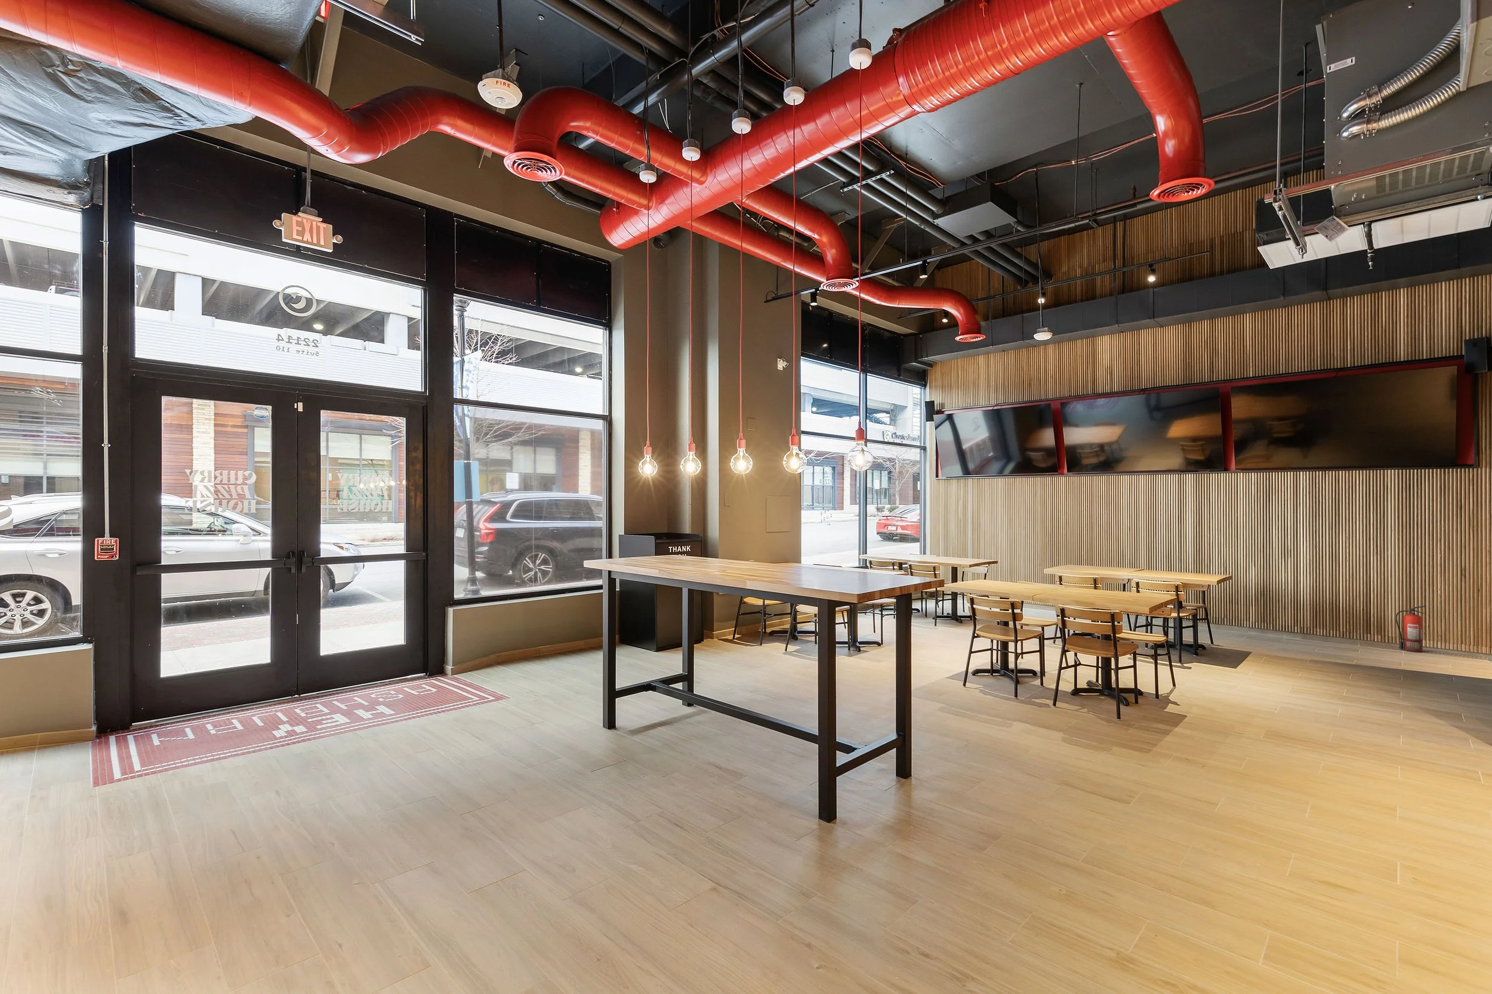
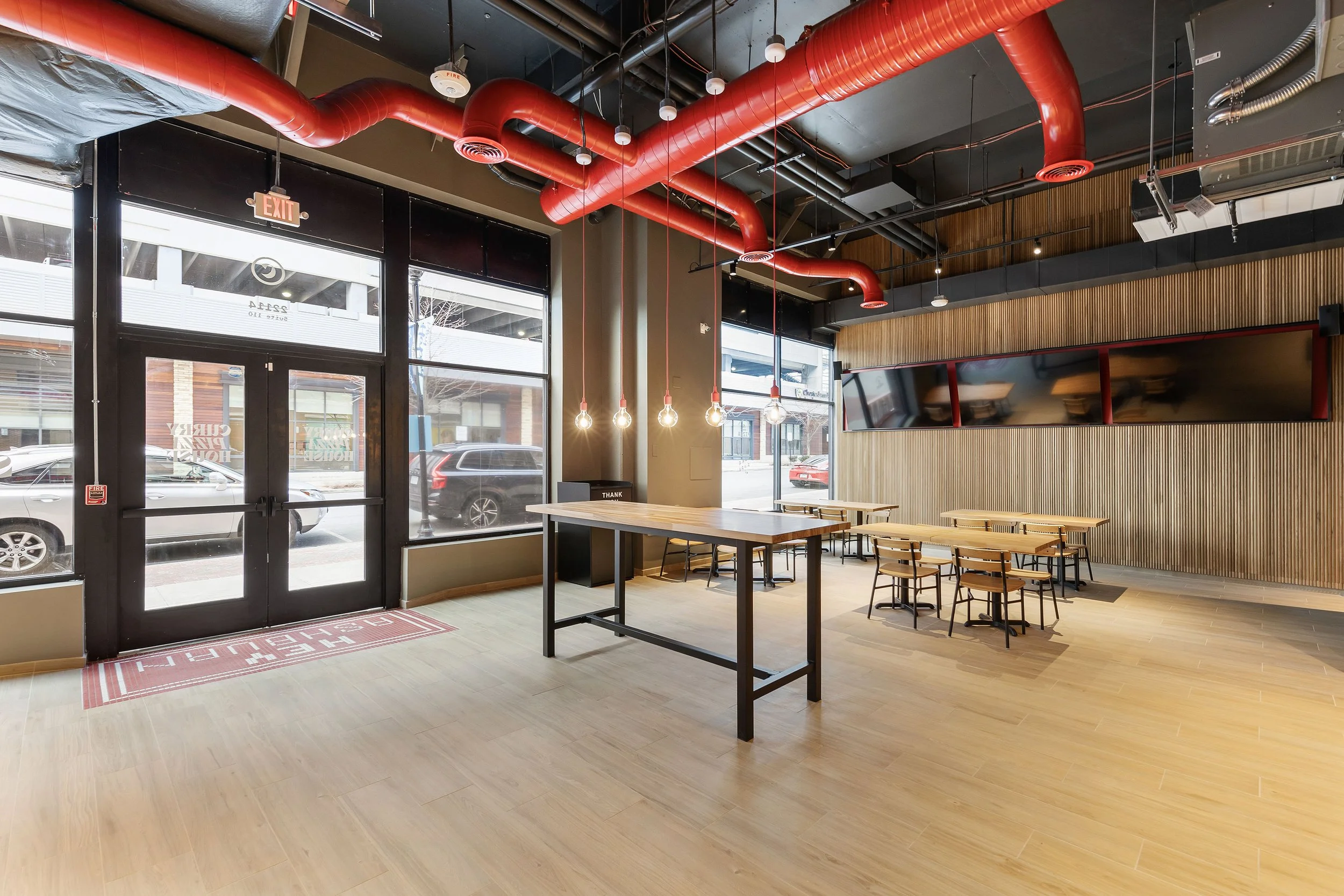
- fire extinguisher [1394,606,1427,653]
